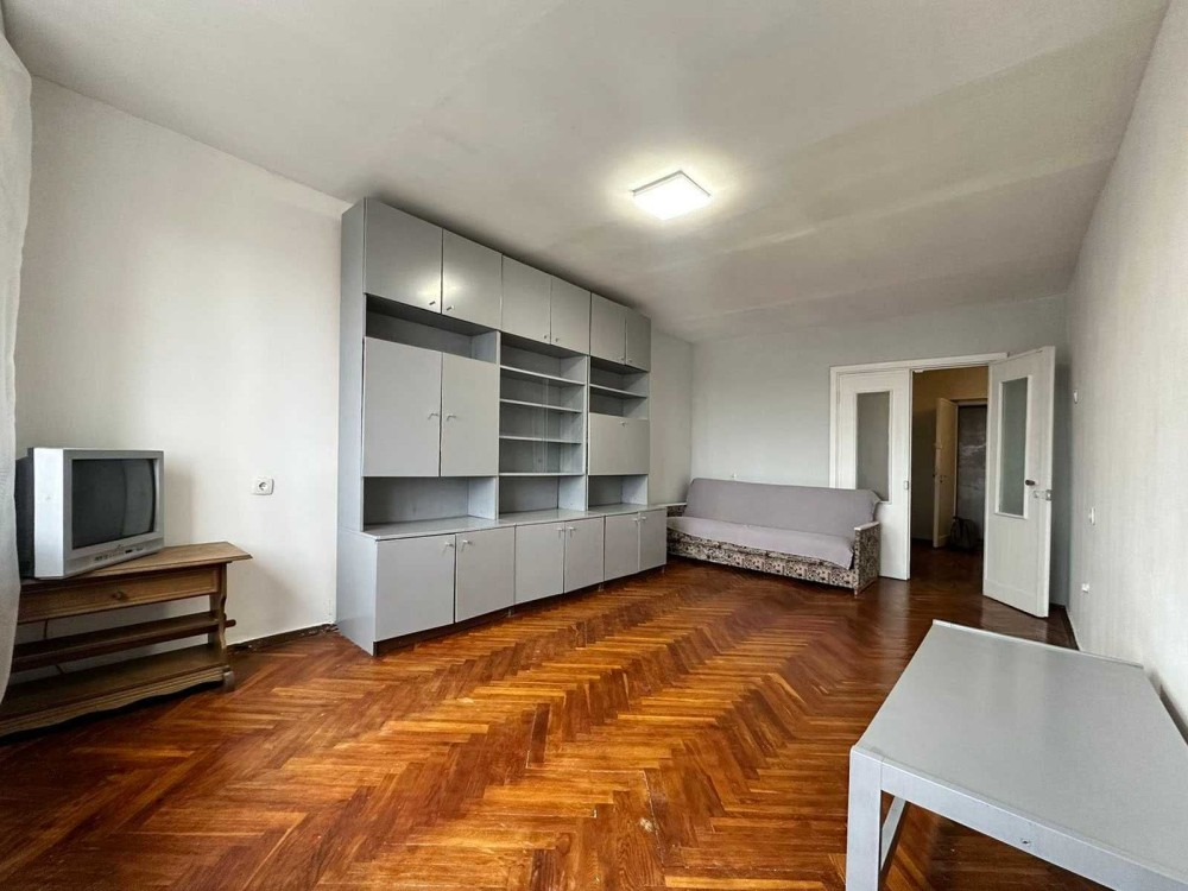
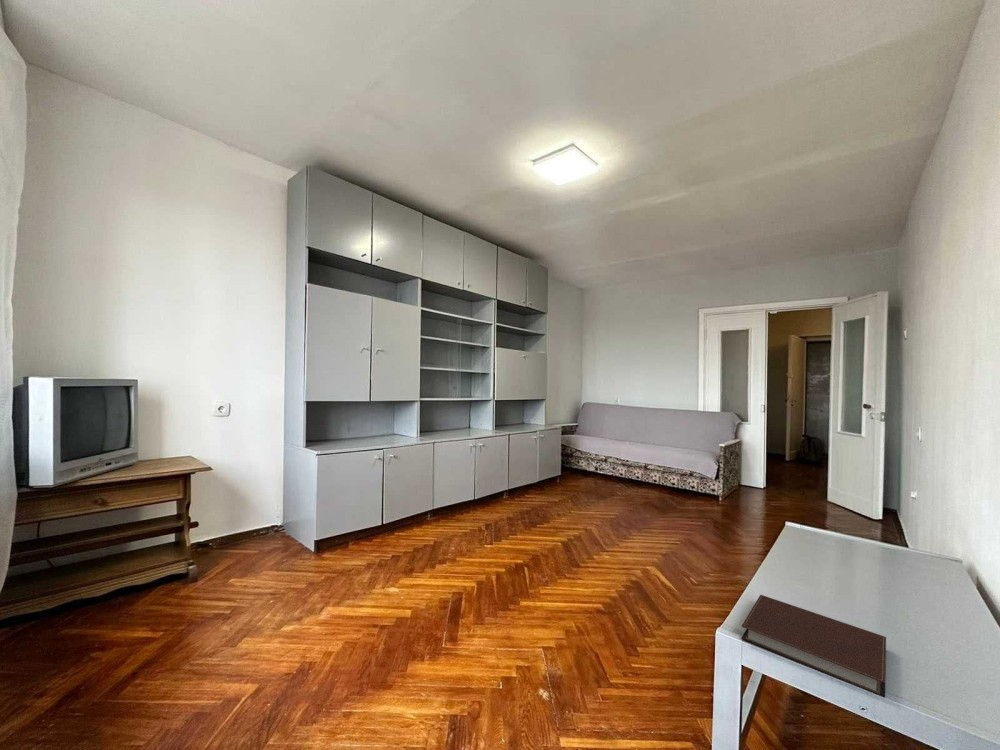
+ notebook [740,594,887,699]
